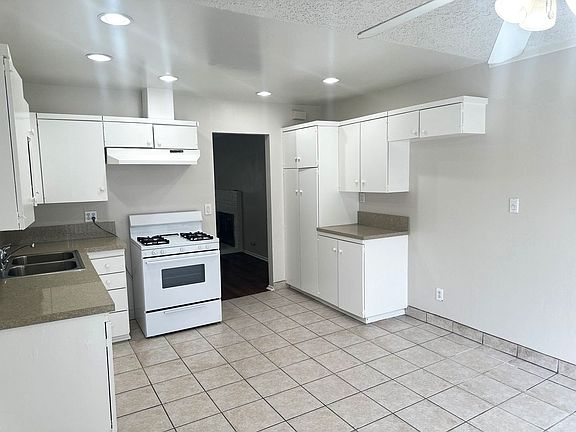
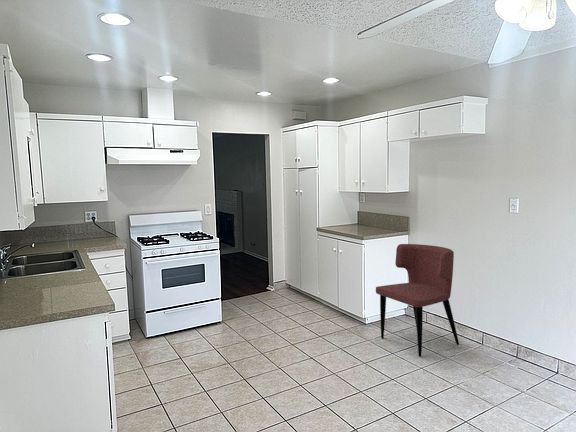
+ dining chair [375,243,460,358]
